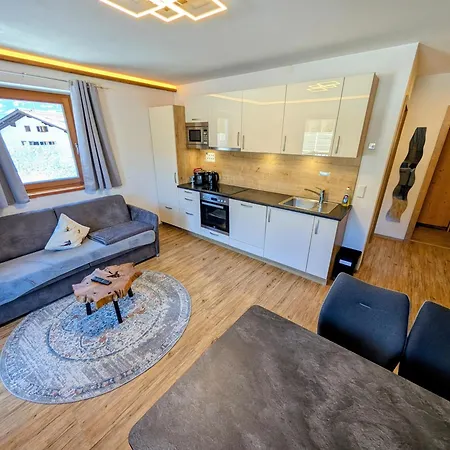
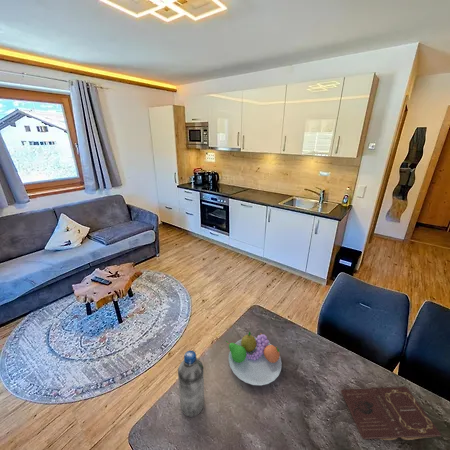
+ fruit bowl [225,331,283,386]
+ book [340,386,442,441]
+ water bottle [177,350,205,418]
